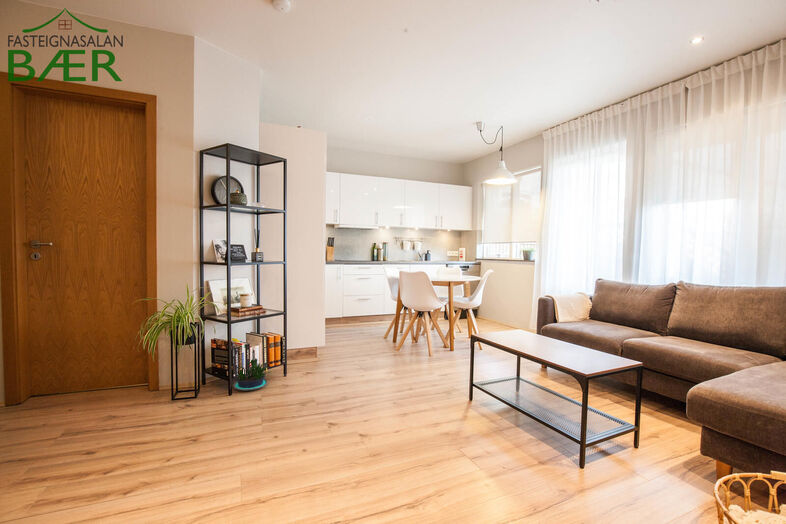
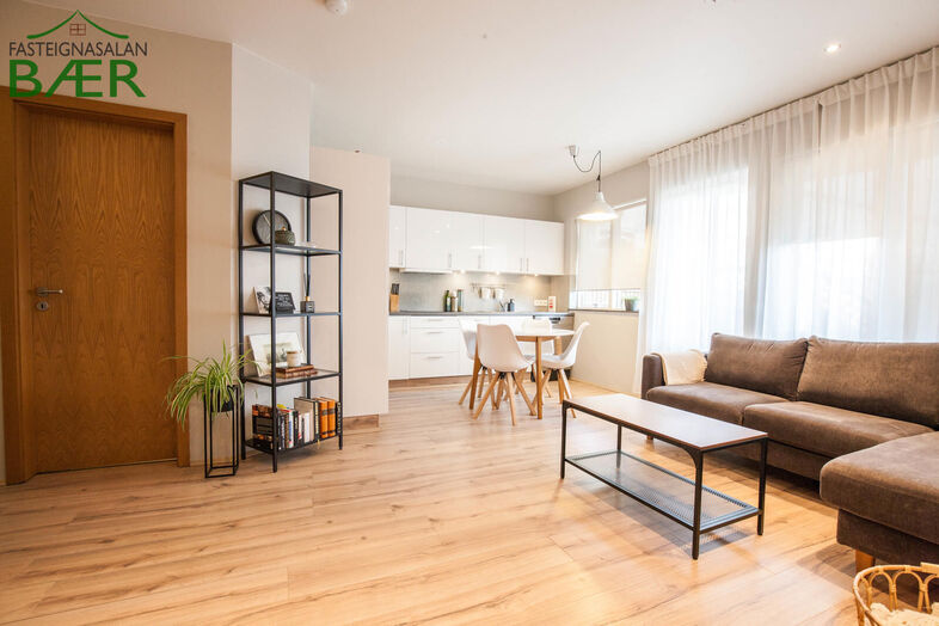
- potted plant [232,357,271,391]
